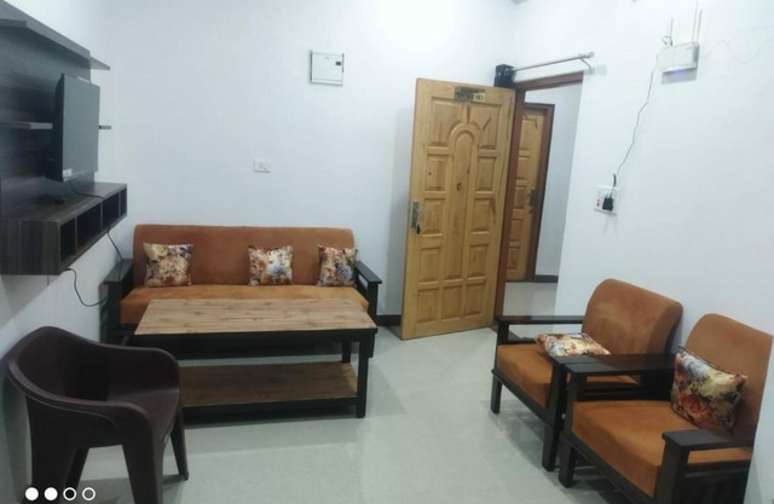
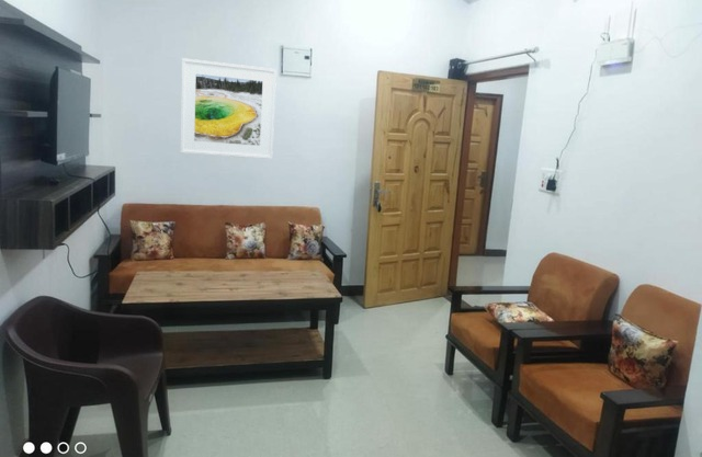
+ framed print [179,57,278,160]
